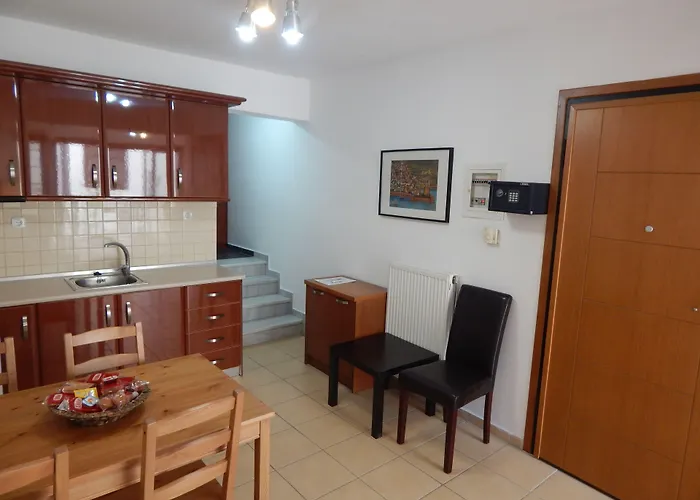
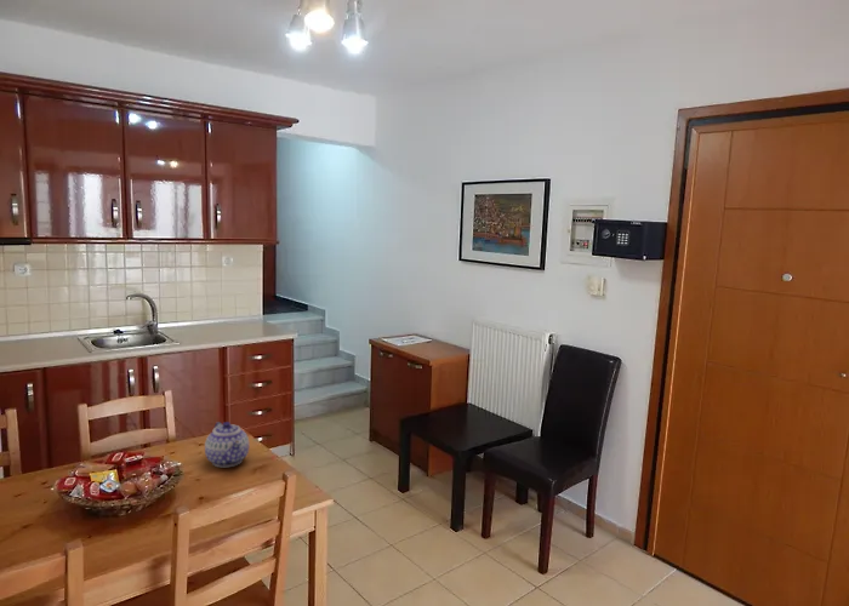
+ teapot [204,421,250,468]
